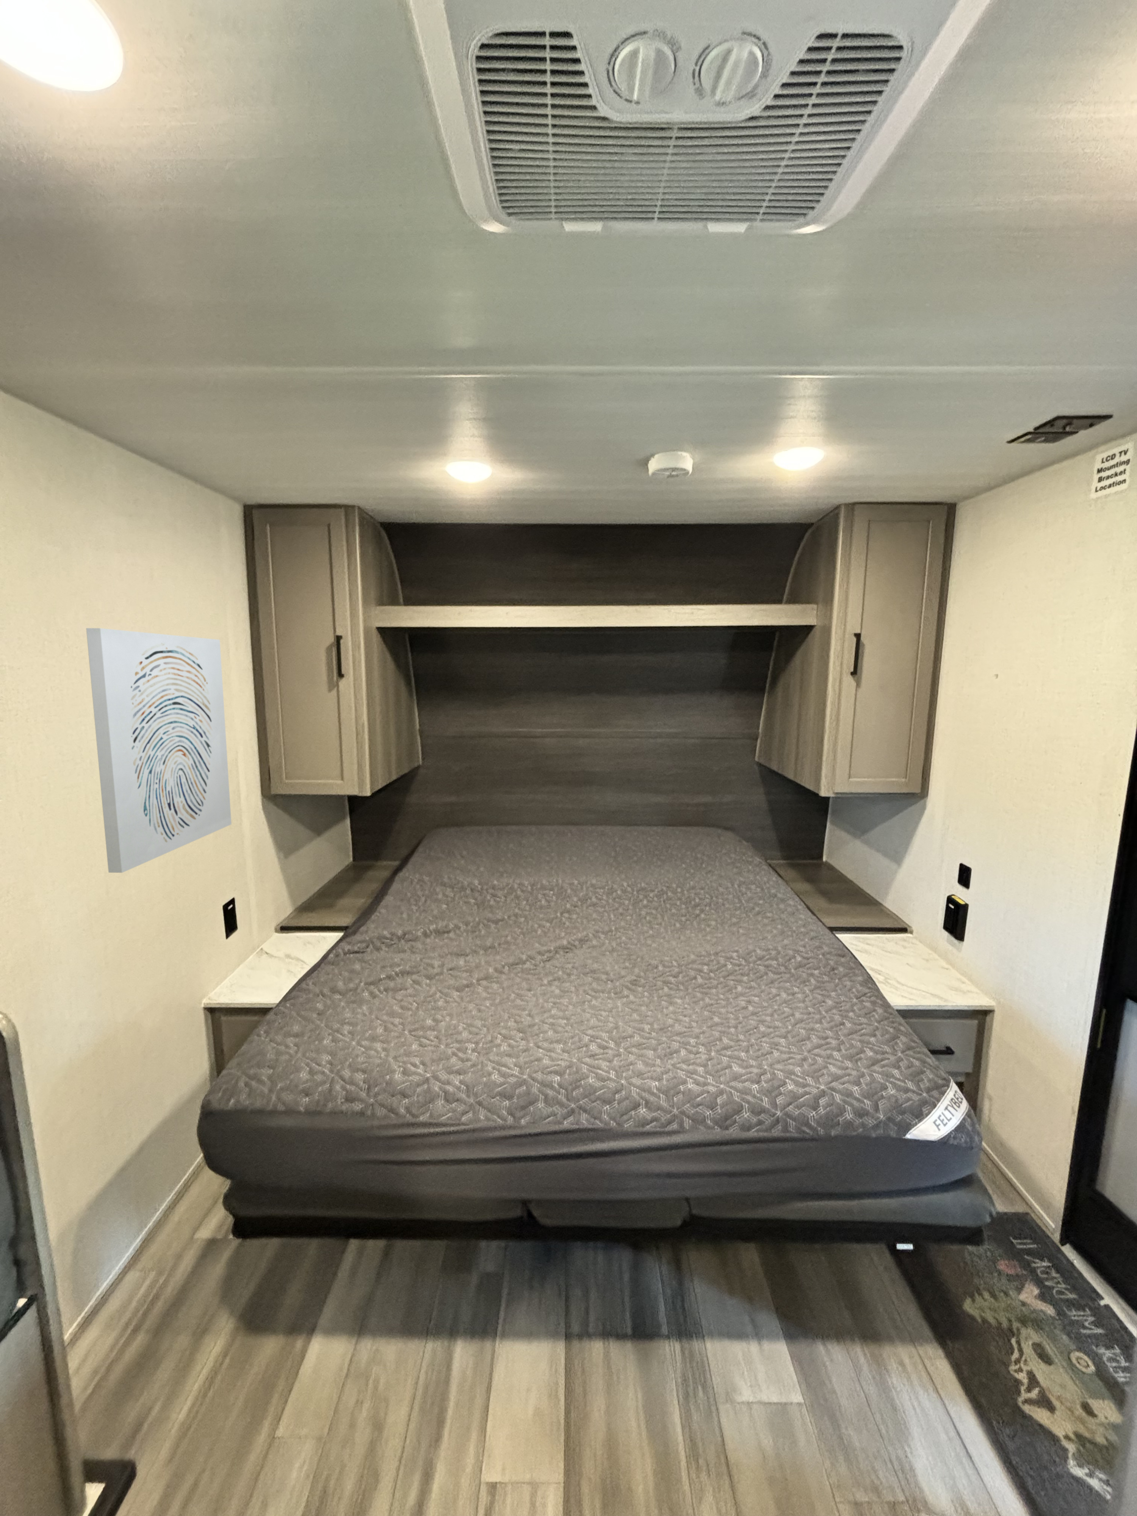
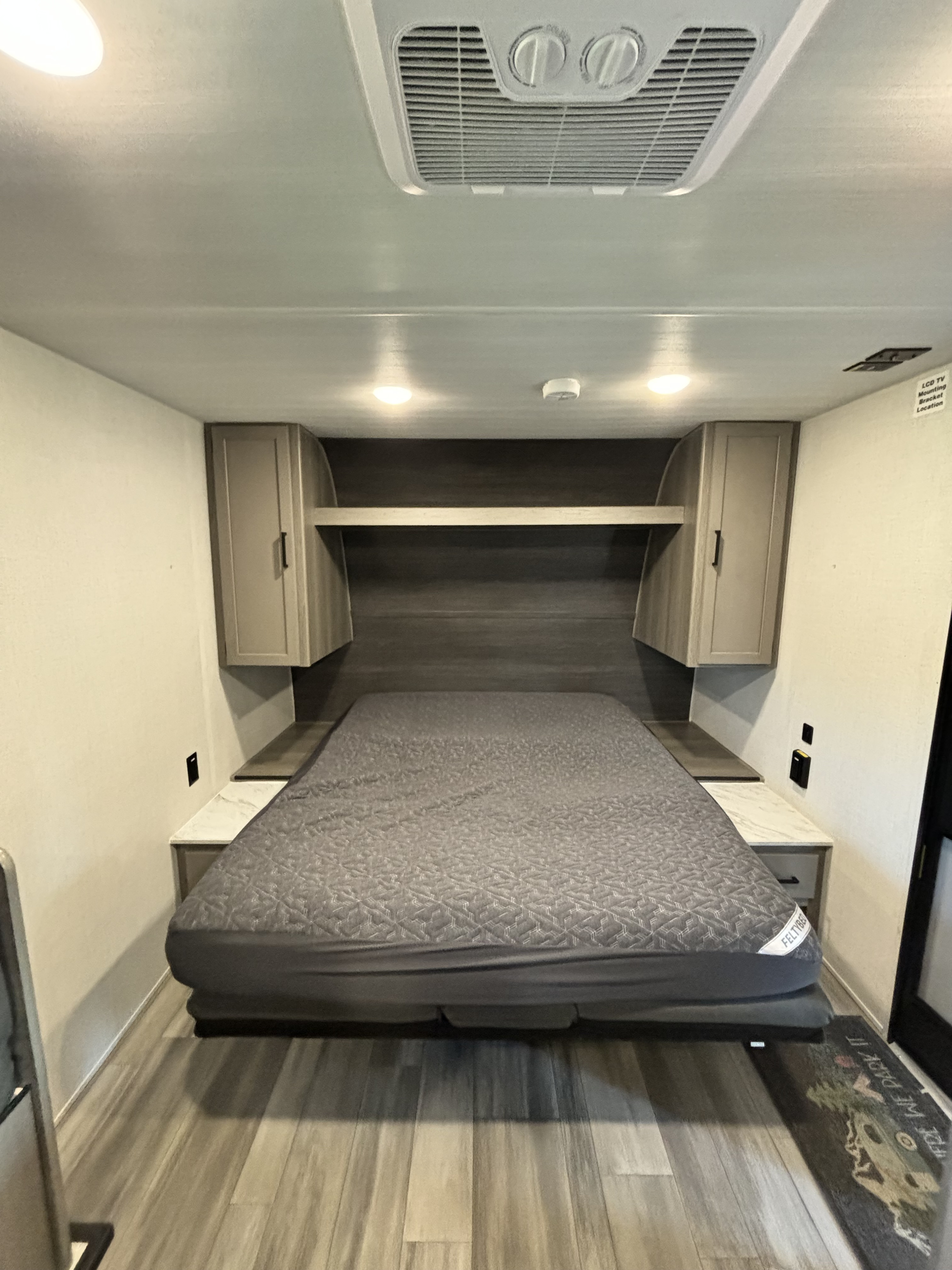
- wall art [86,628,232,874]
